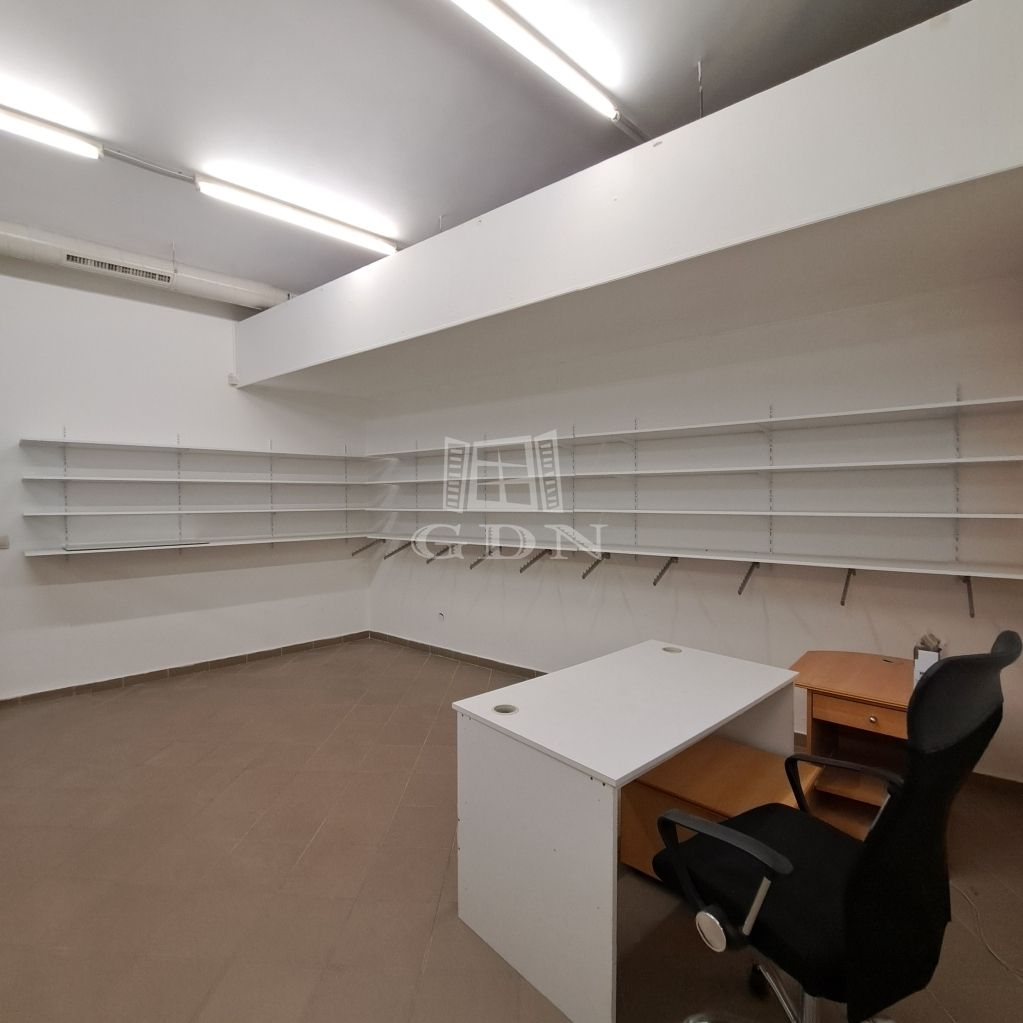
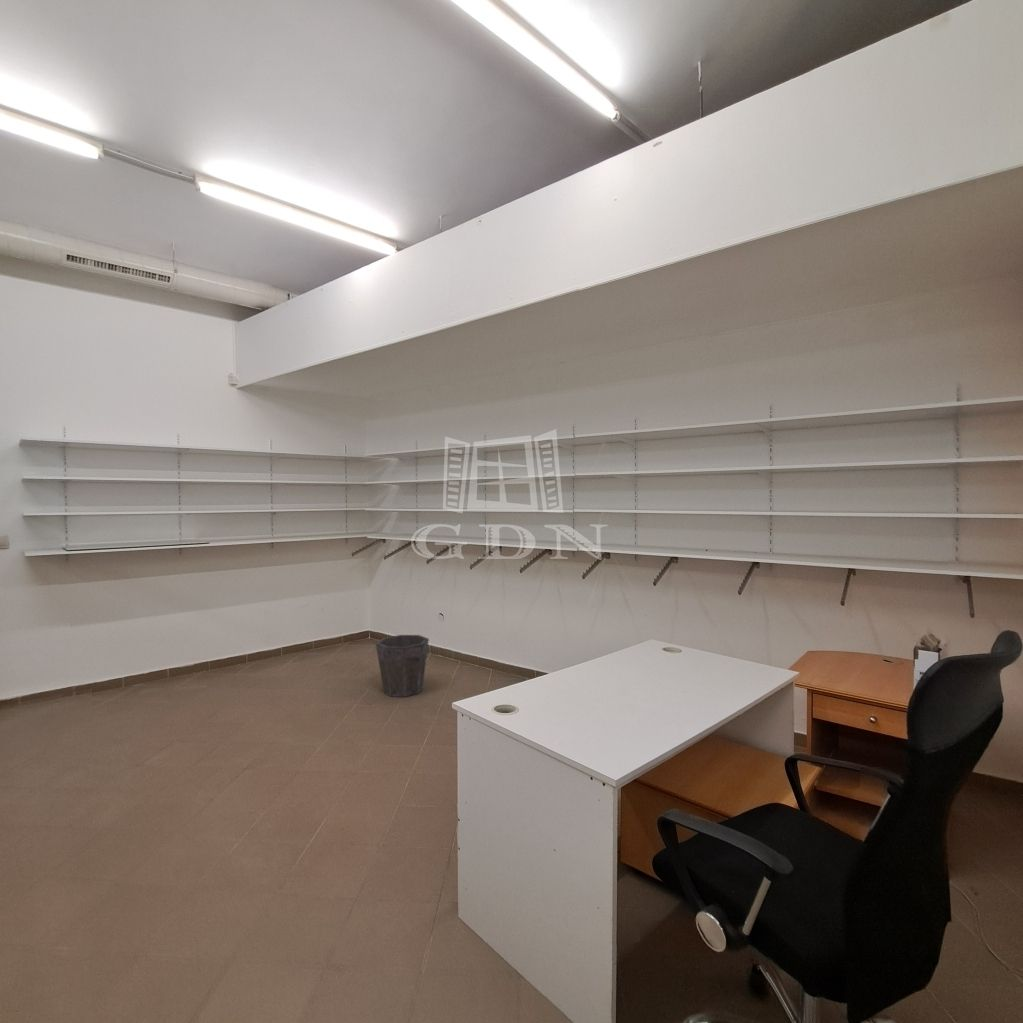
+ waste bin [375,634,430,698]
